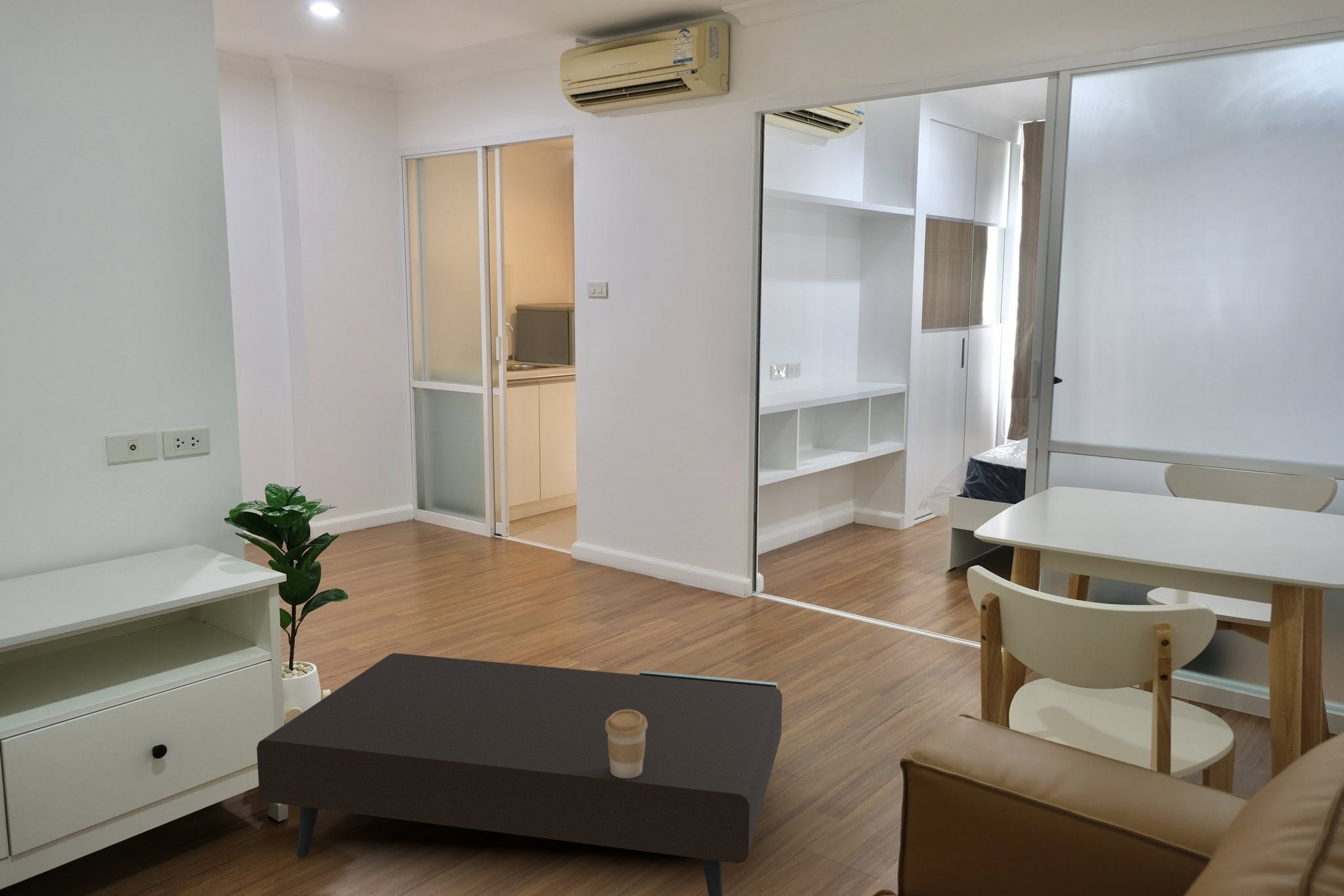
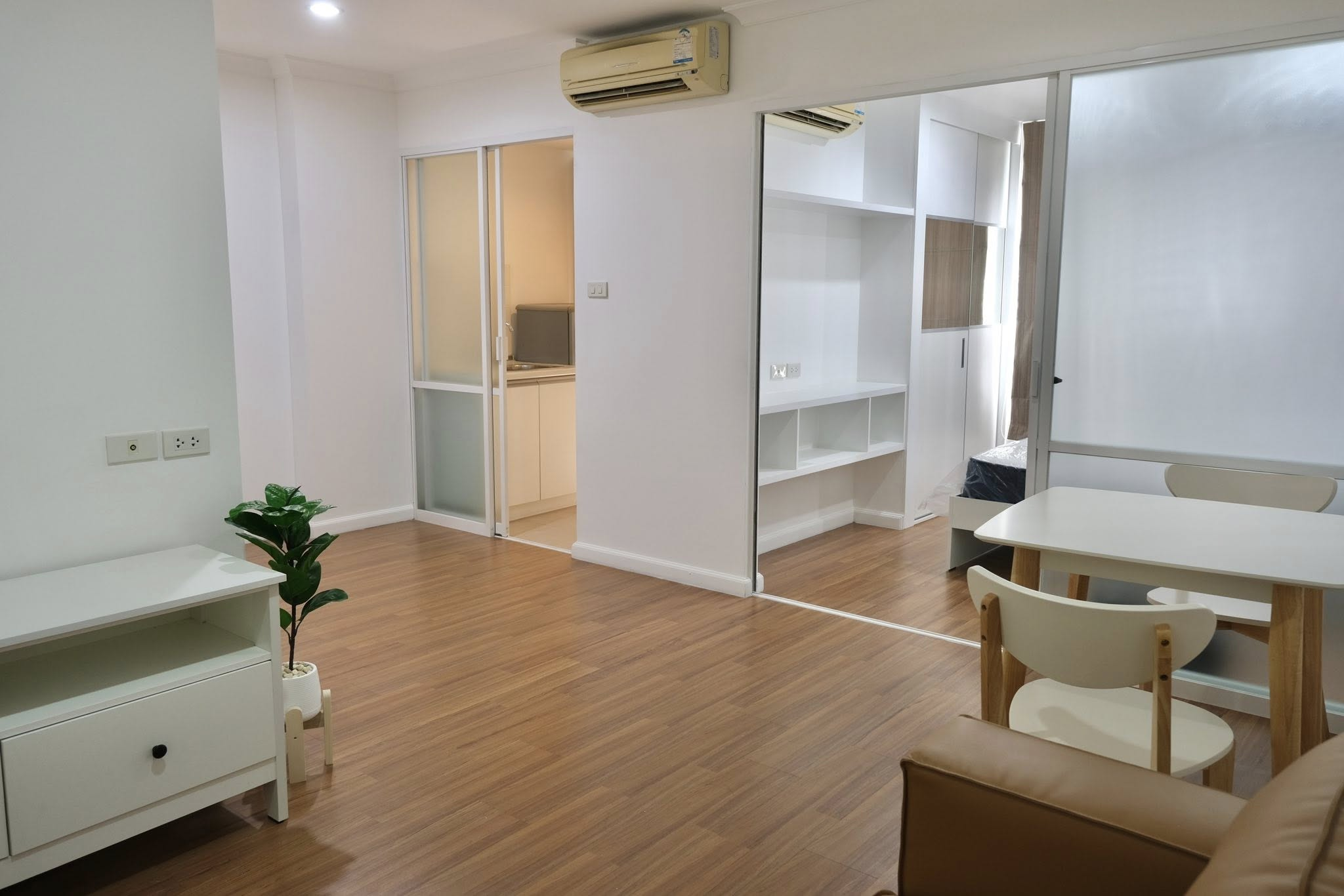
- coffee cup [606,710,647,778]
- coffee table [256,653,783,896]
